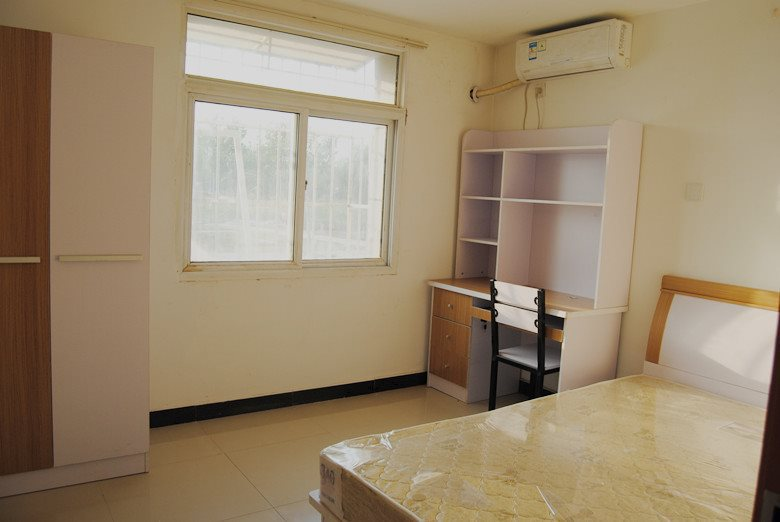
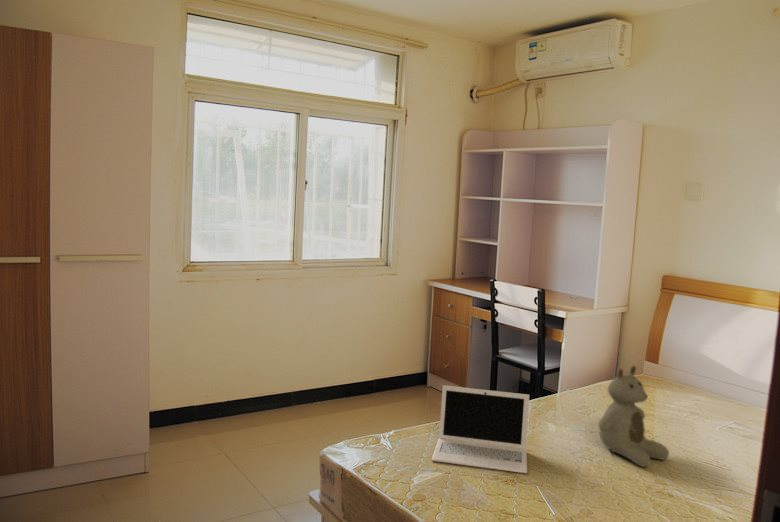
+ teddy bear [597,364,670,468]
+ laptop [430,384,530,474]
